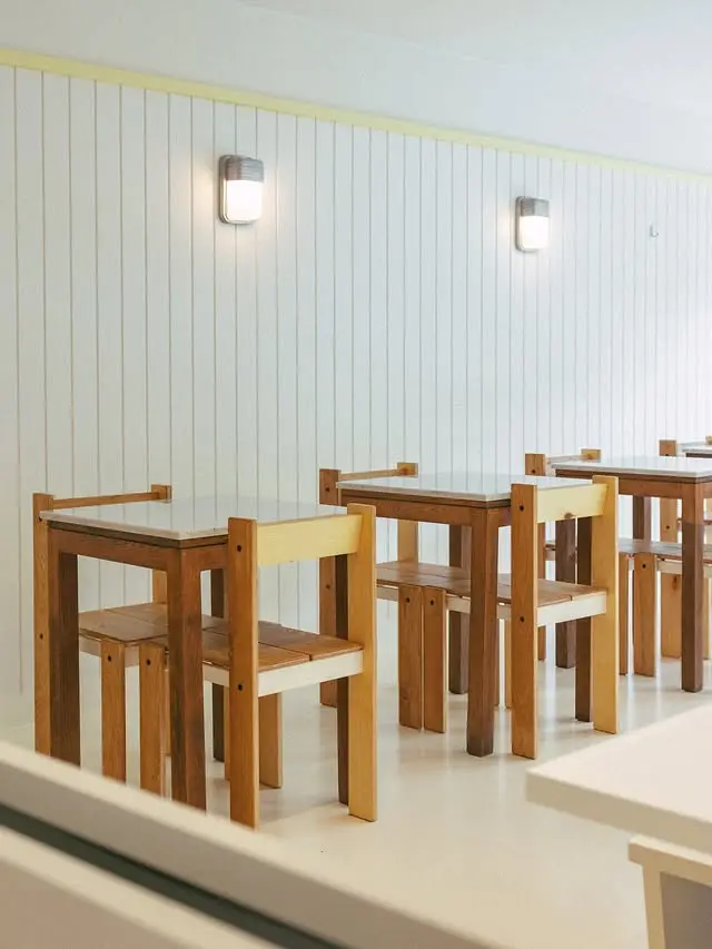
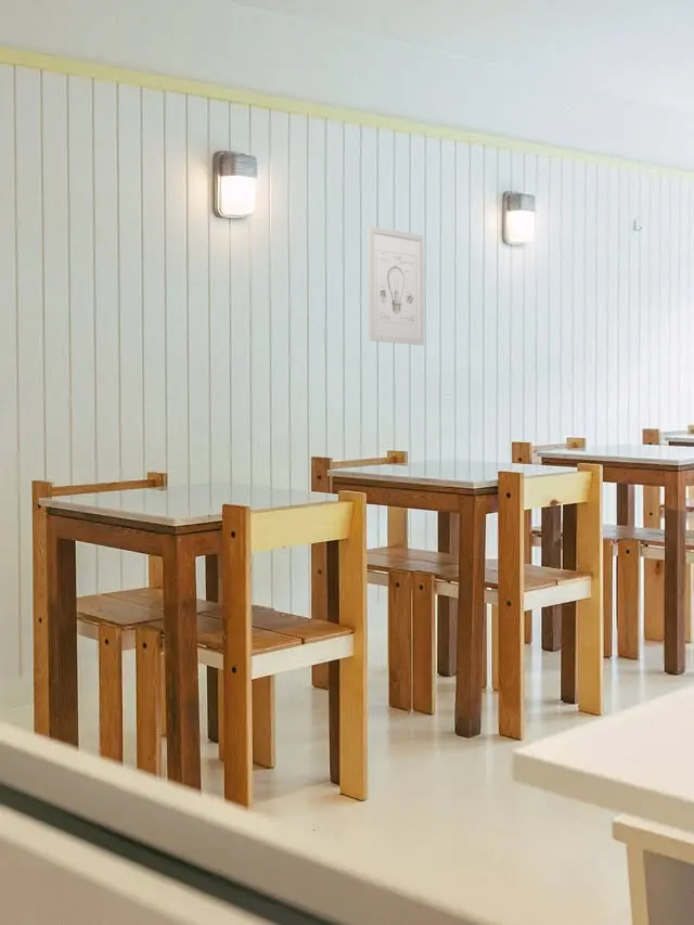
+ wall art [367,226,425,346]
